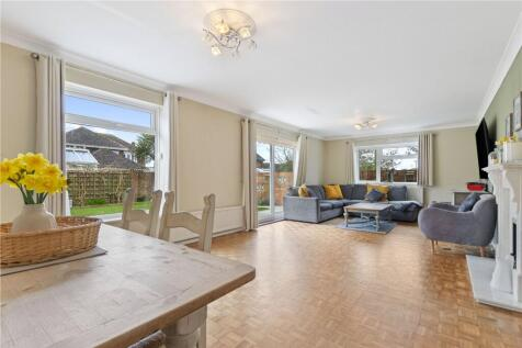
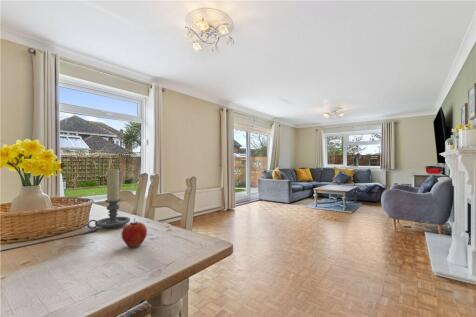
+ apple [120,217,148,248]
+ candle holder [86,168,131,230]
